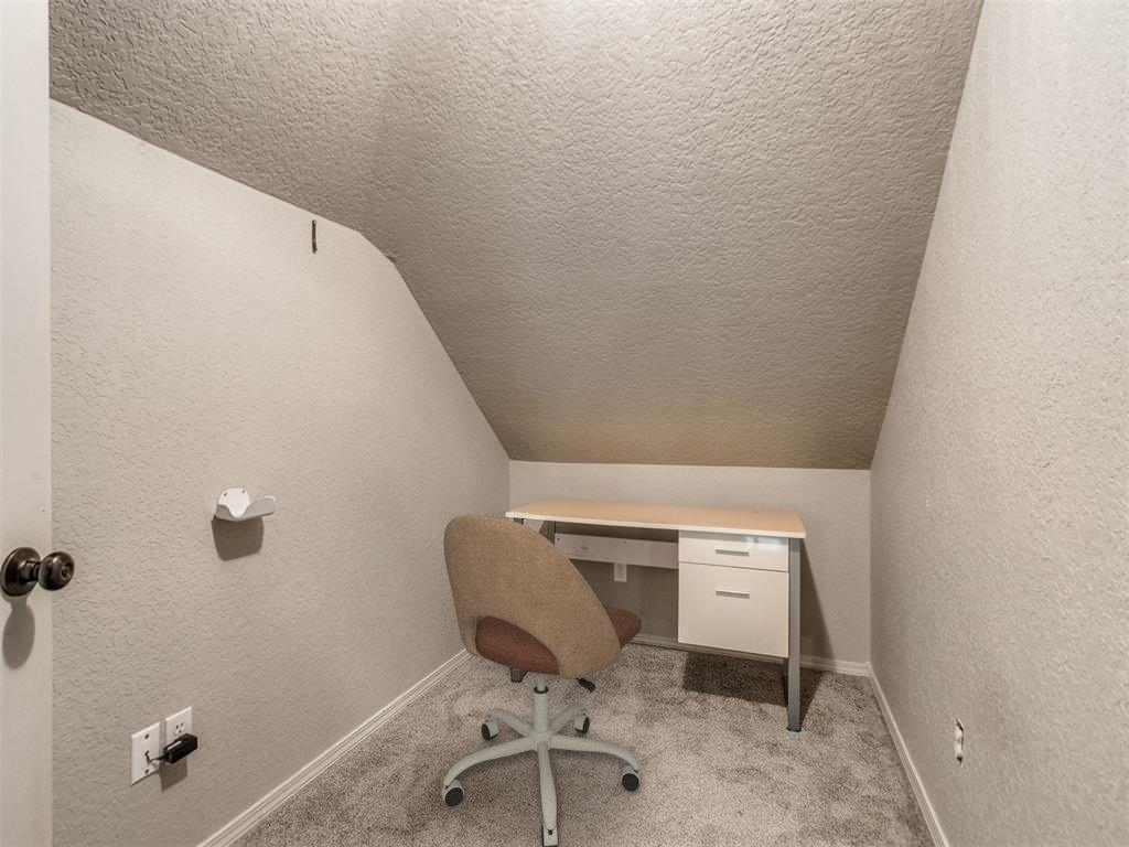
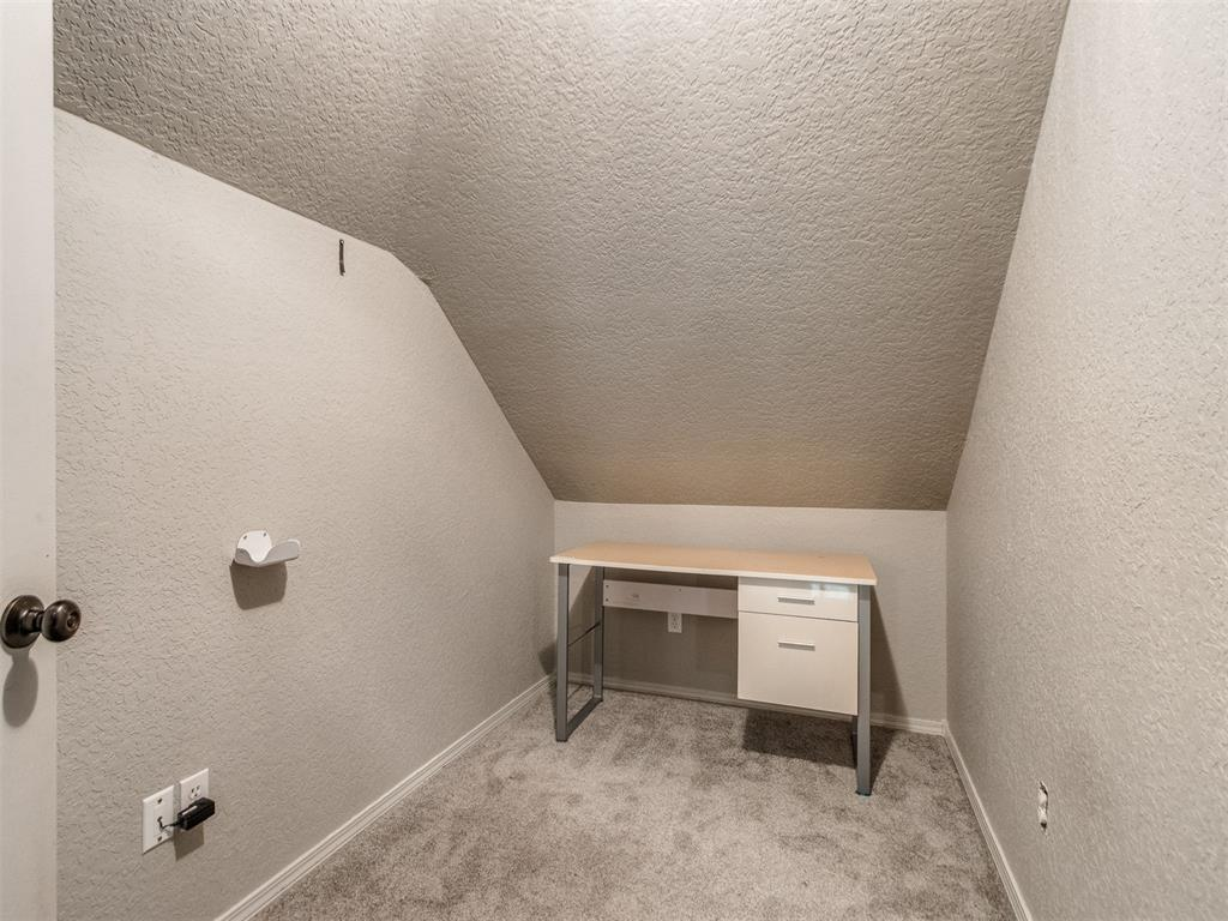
- office chair [440,513,643,847]
